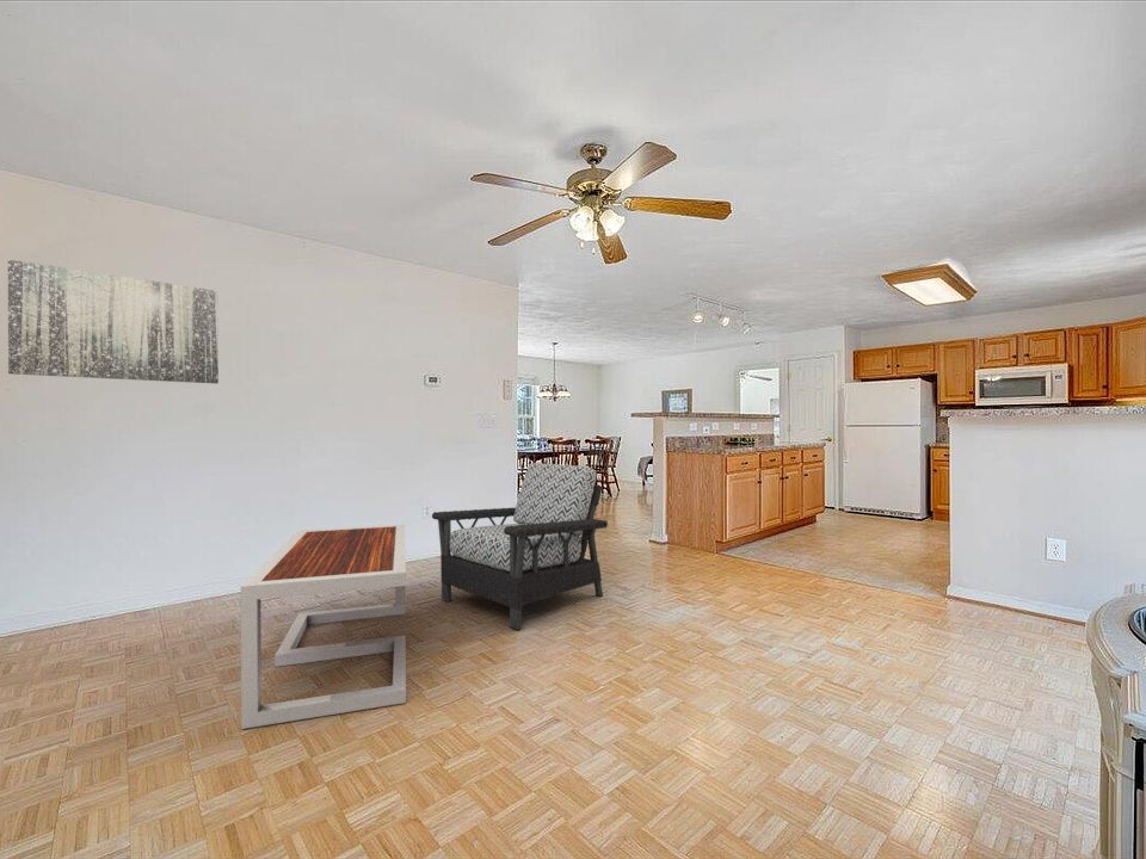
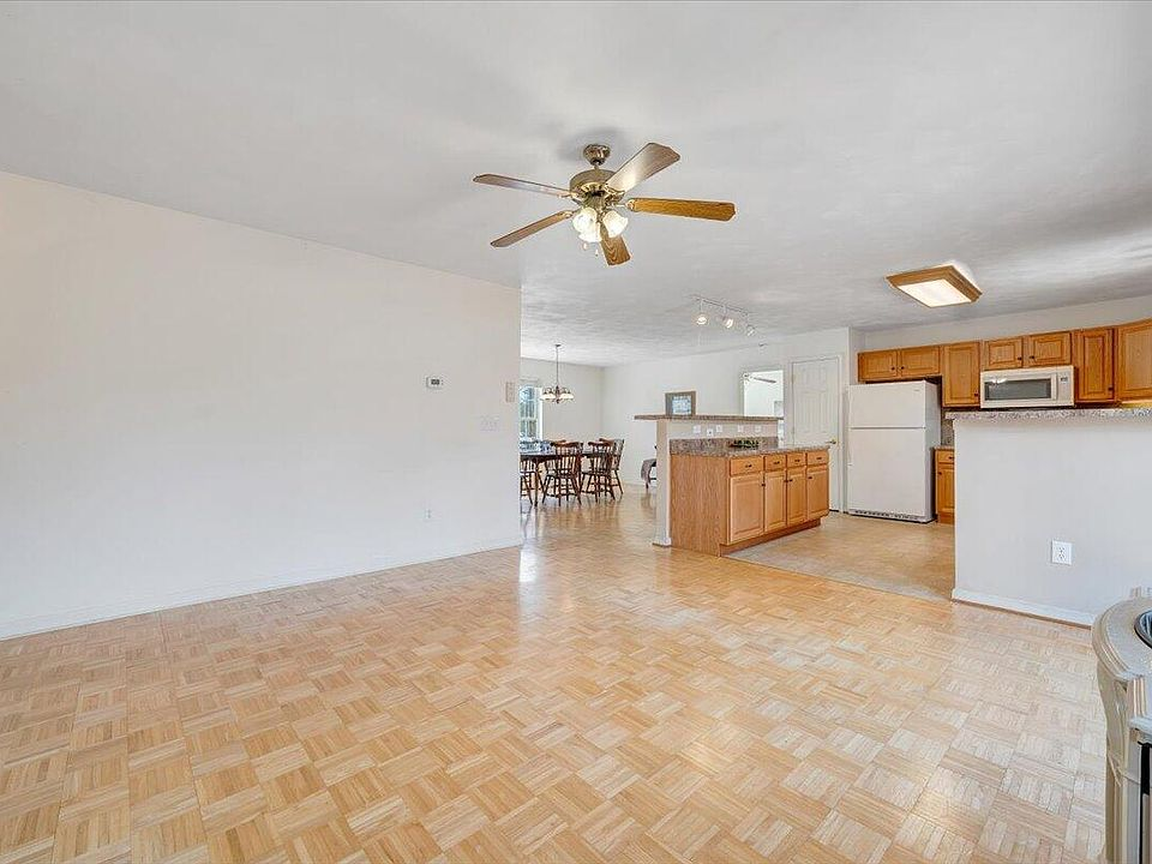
- armchair [431,462,609,631]
- wall art [7,259,220,385]
- coffee table [240,524,407,730]
